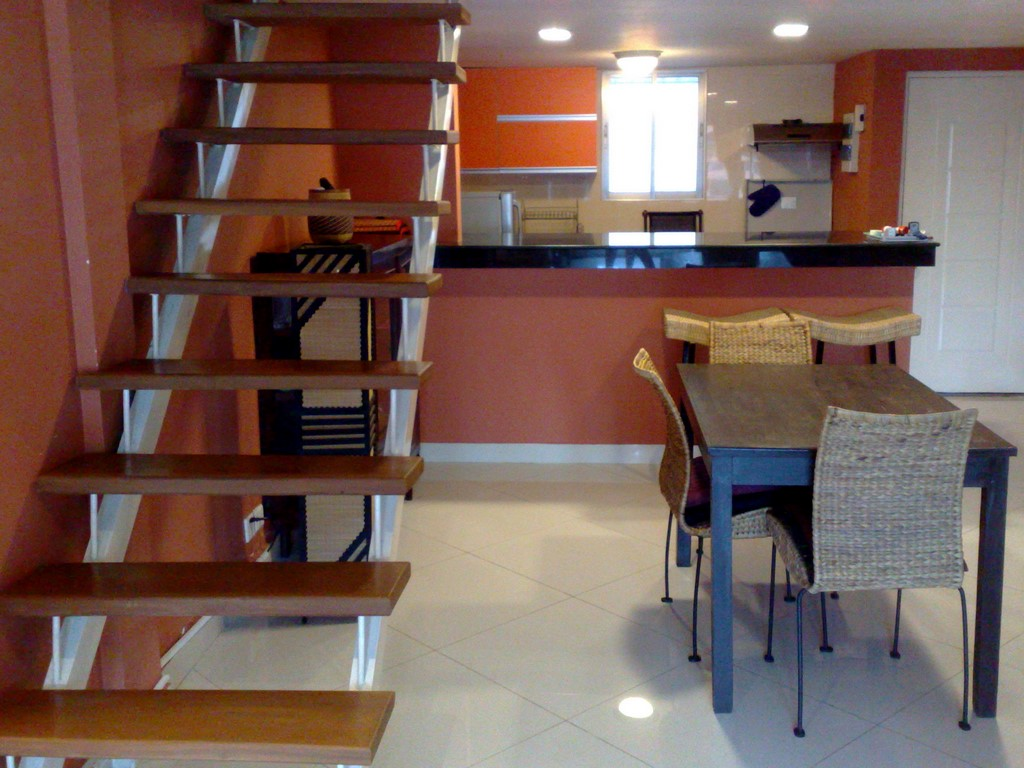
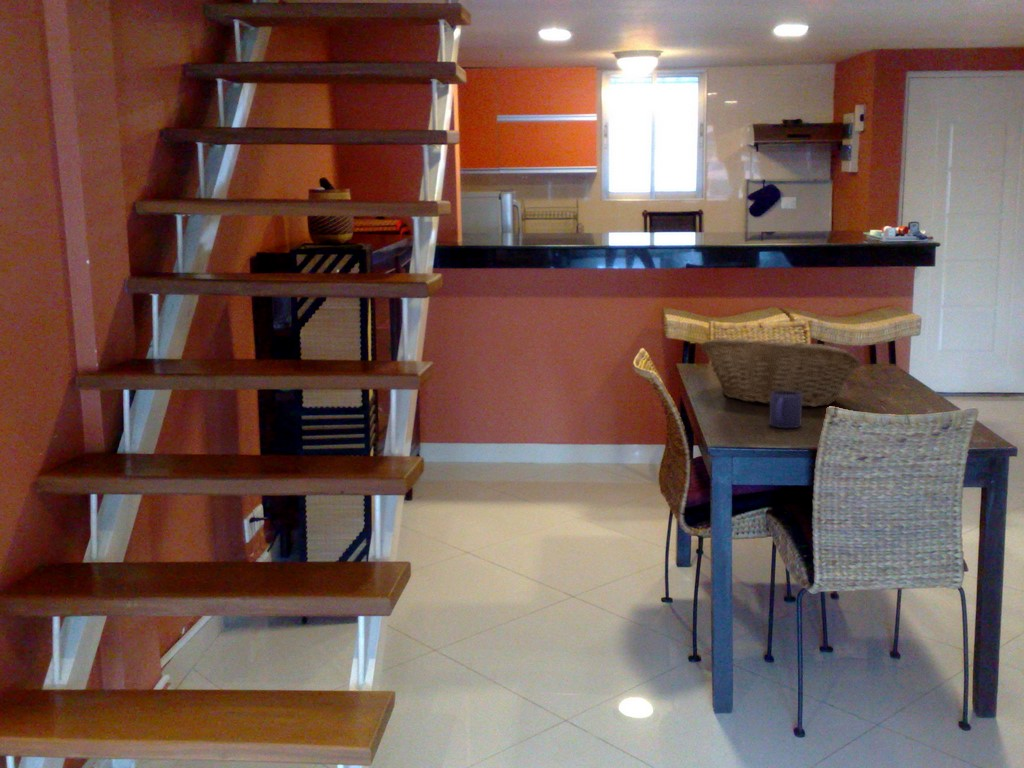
+ mug [768,391,803,429]
+ fruit basket [700,337,862,408]
